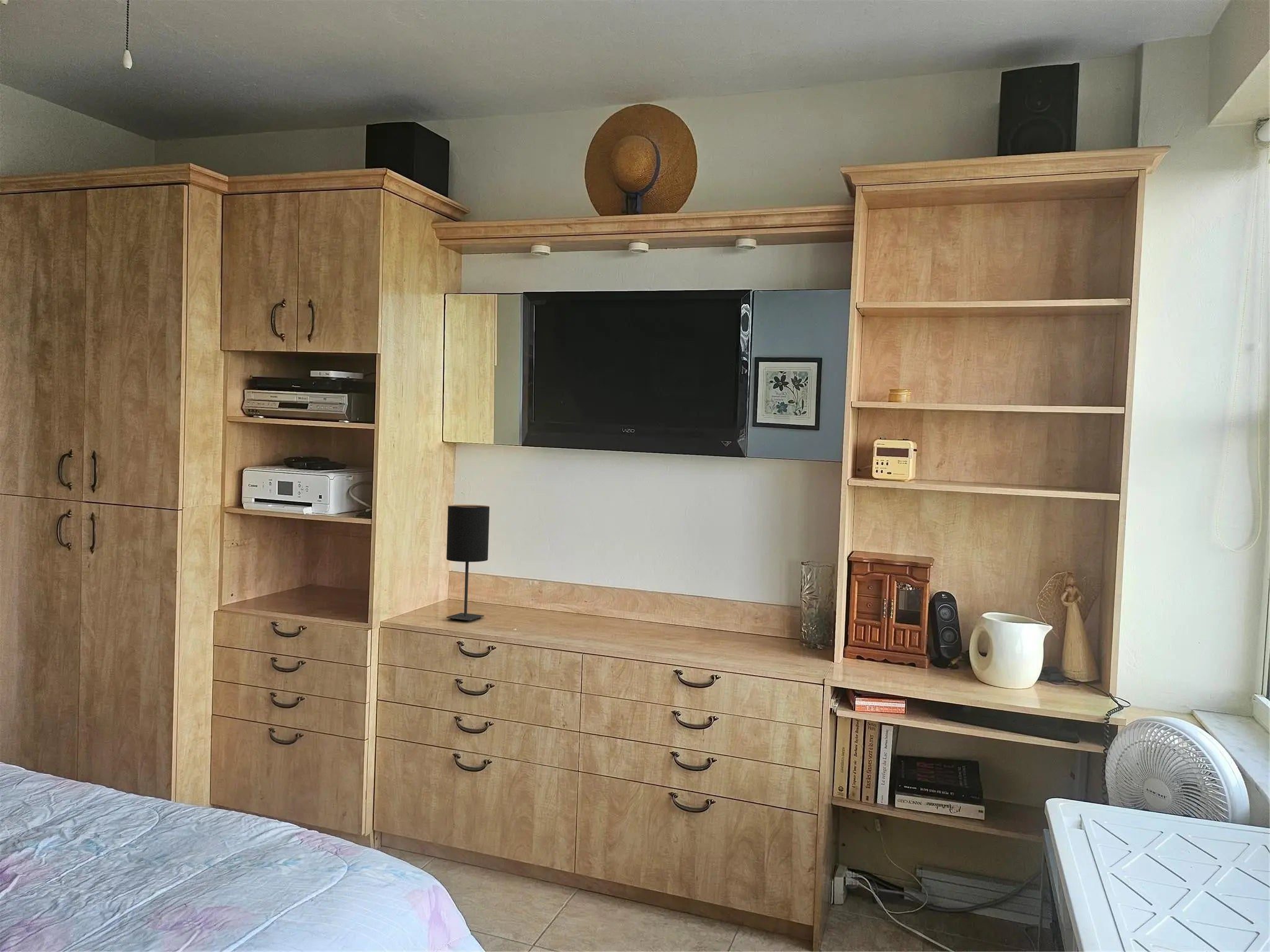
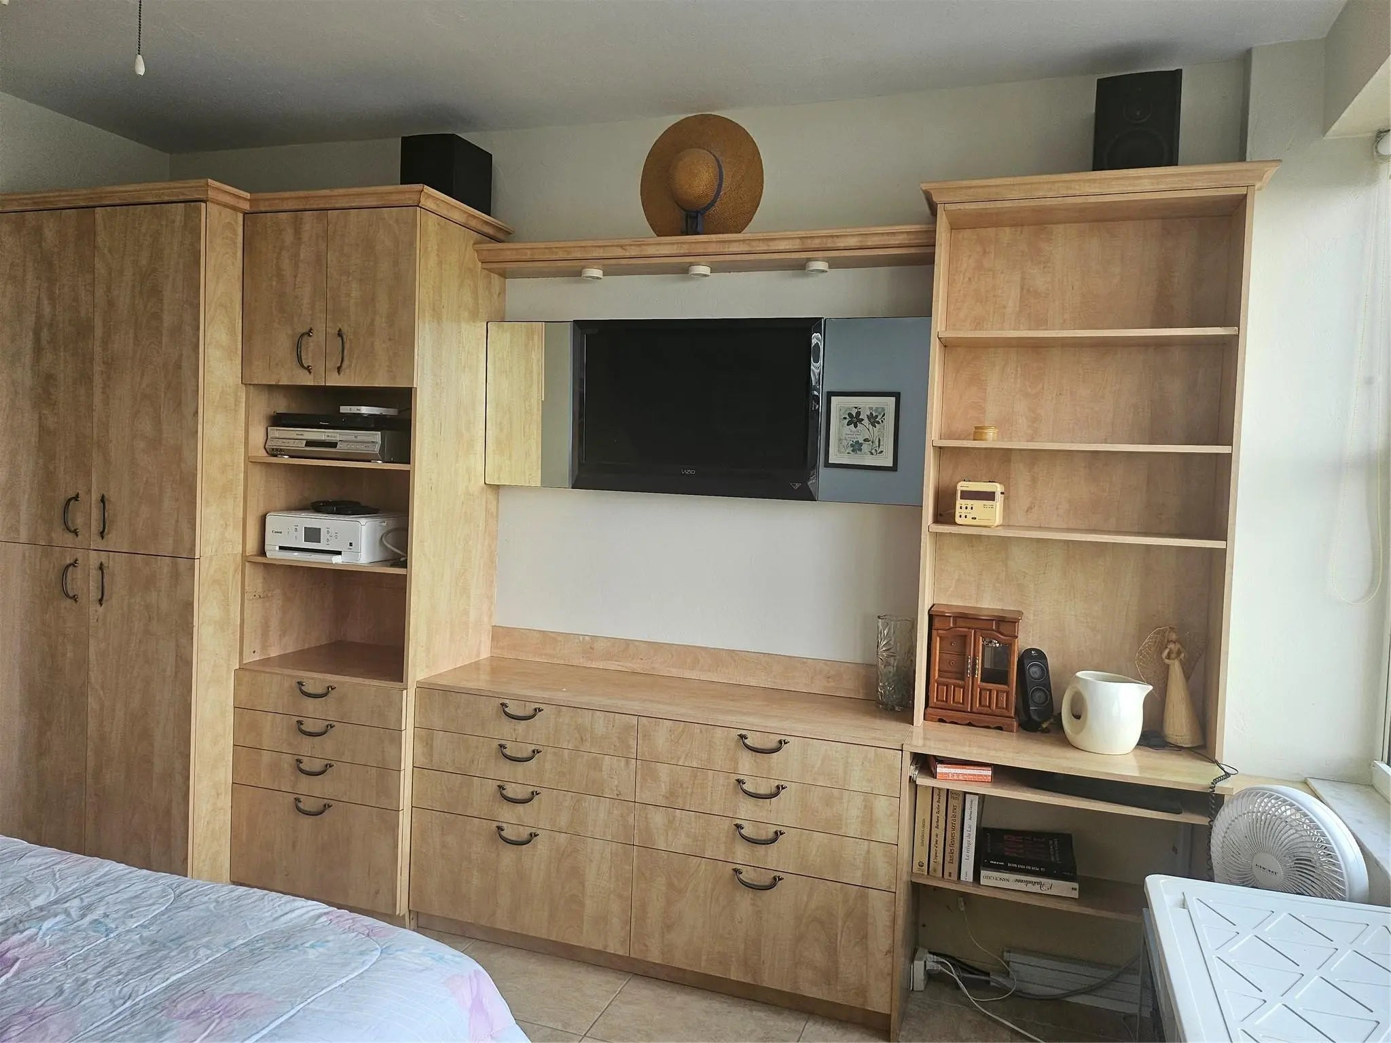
- table lamp [446,504,490,622]
